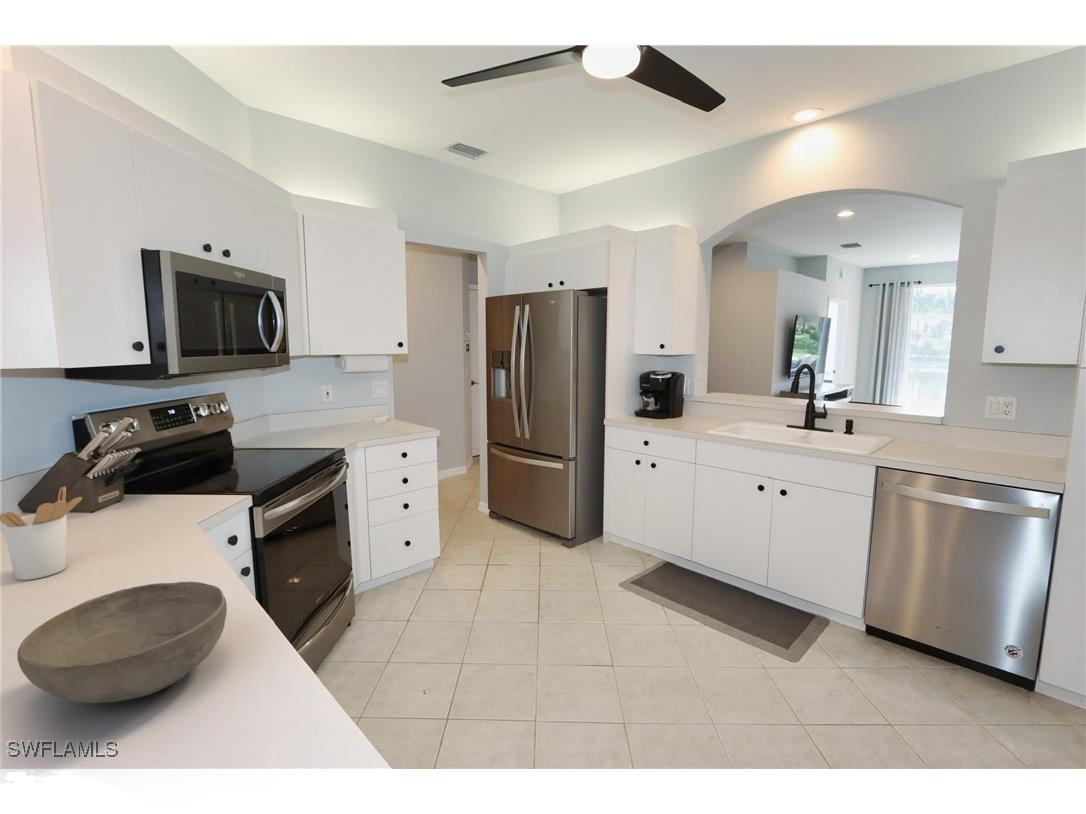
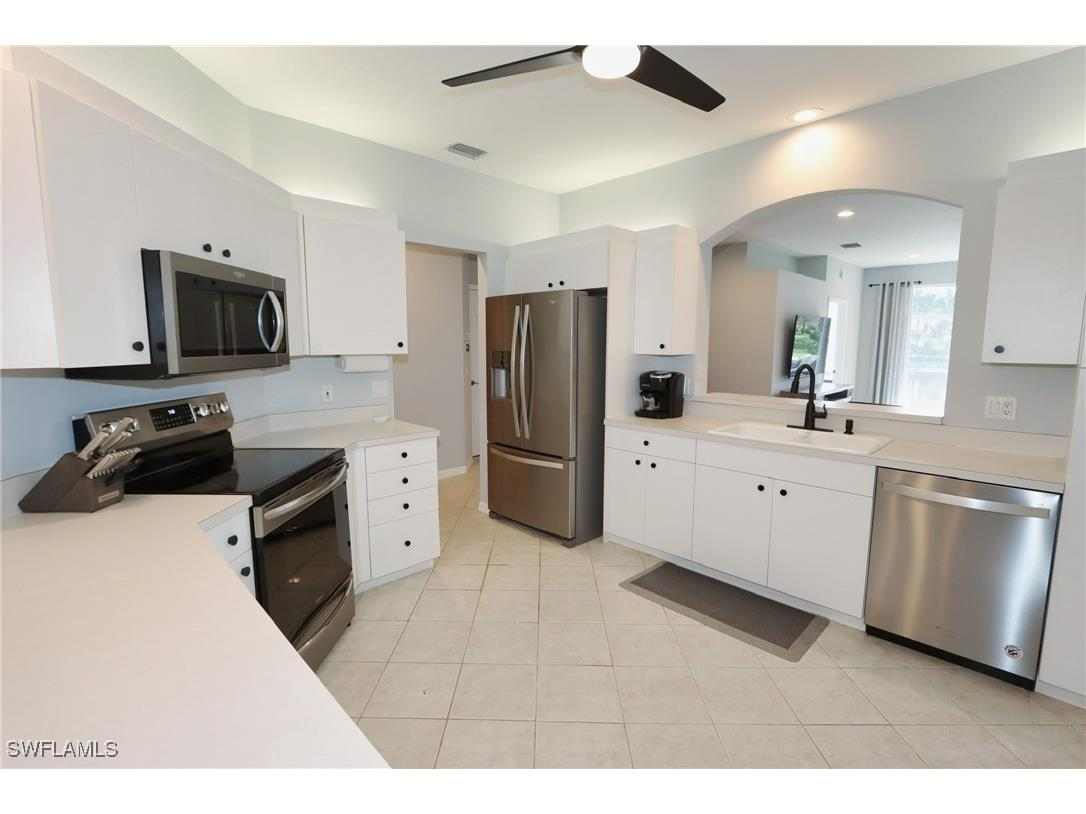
- utensil holder [0,486,83,581]
- bowl [16,581,228,704]
